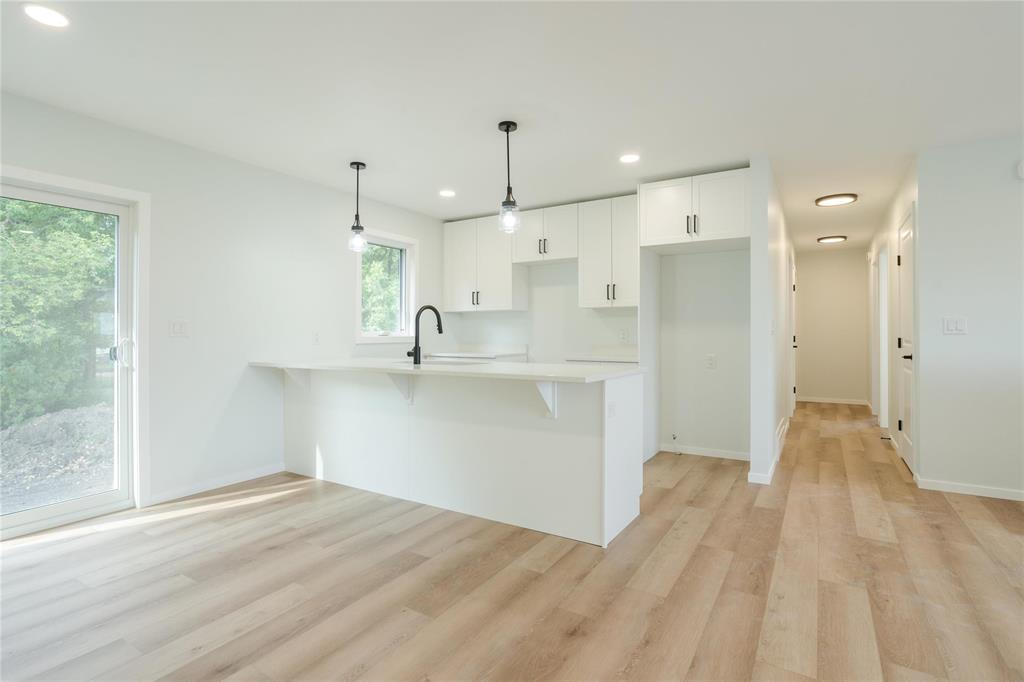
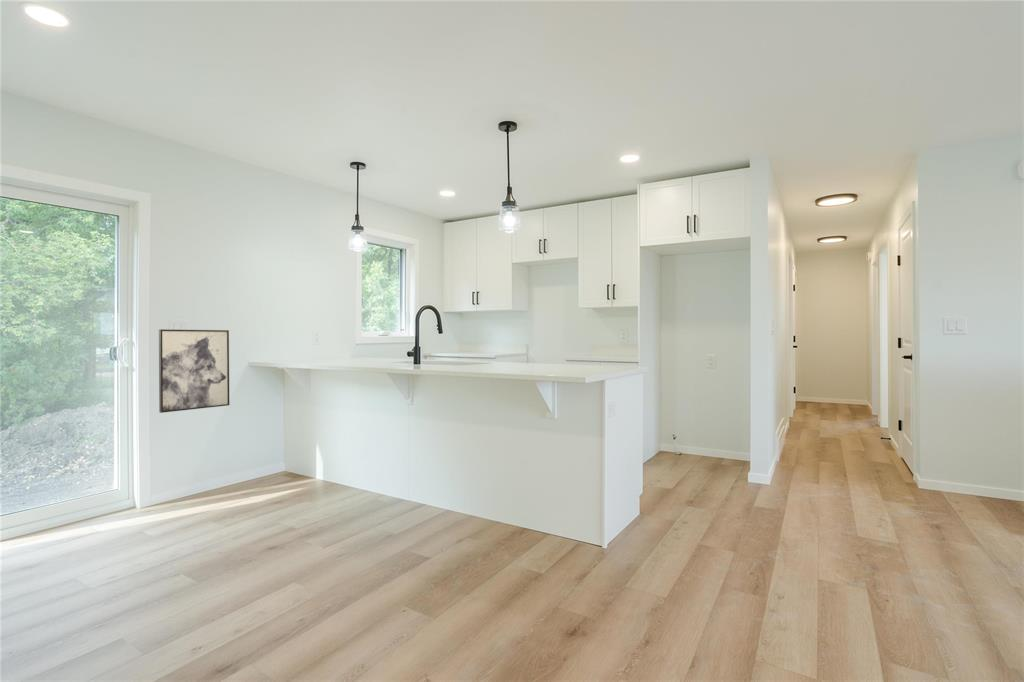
+ wall art [158,328,230,414]
